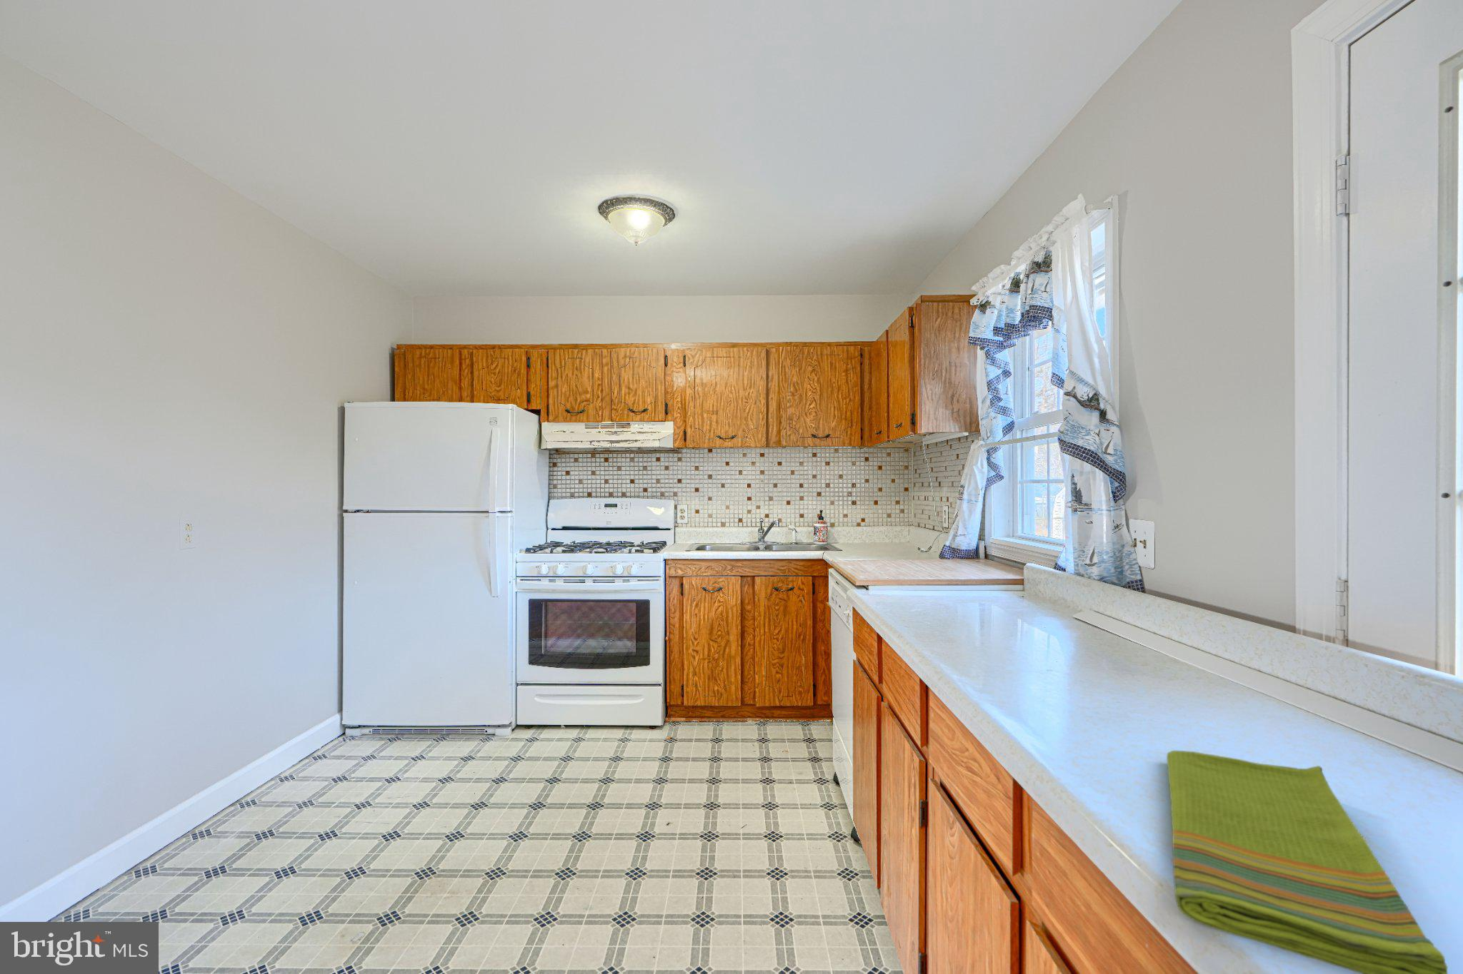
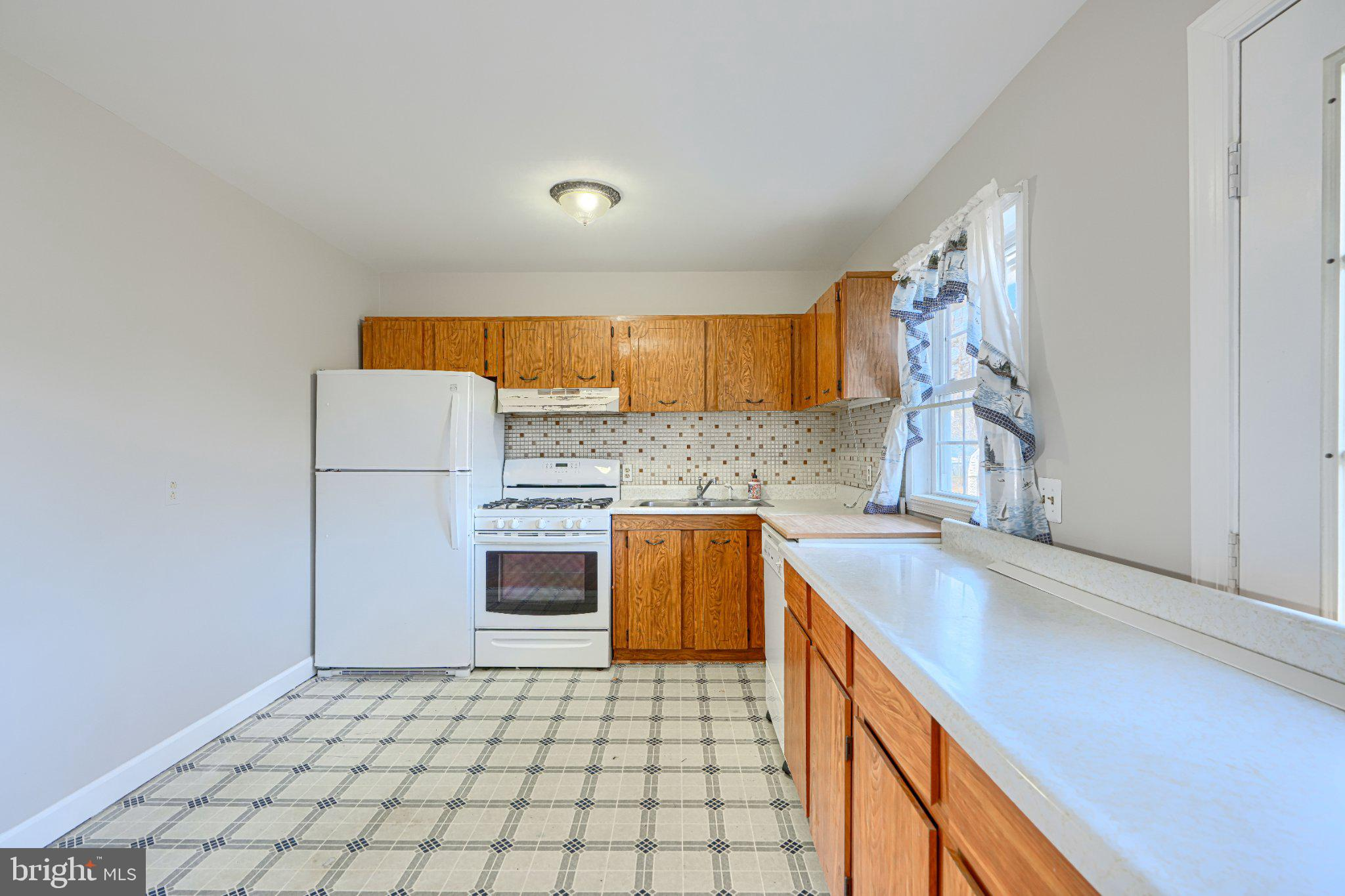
- dish towel [1166,750,1449,974]
